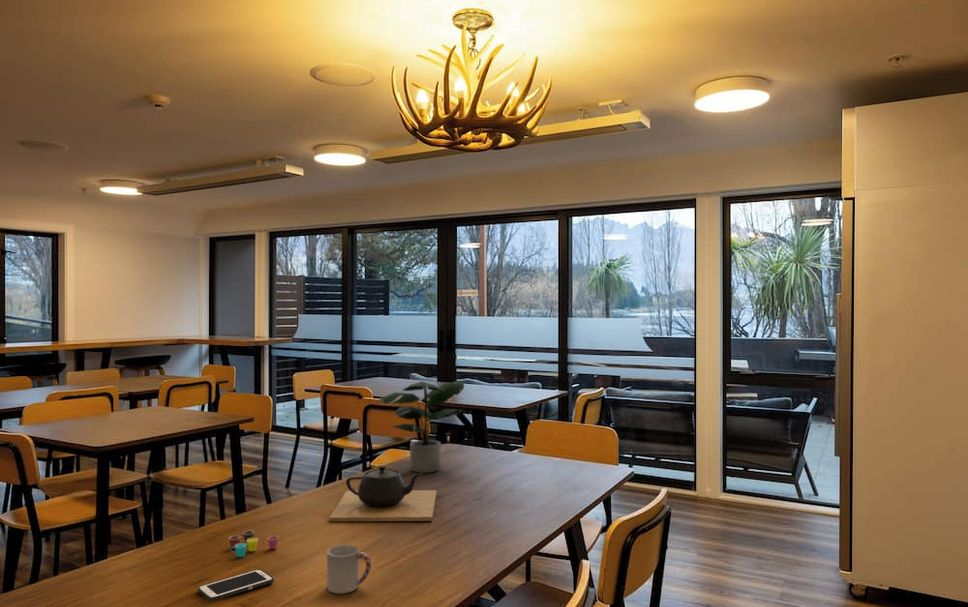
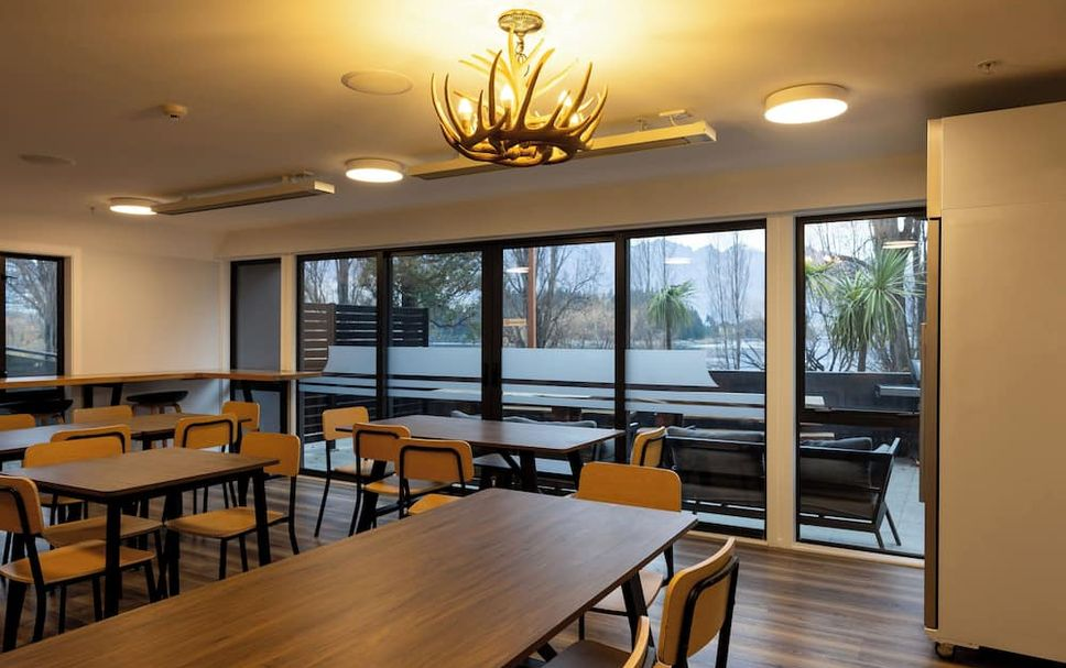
- cup [326,544,372,594]
- teapot [328,464,438,522]
- cell phone [197,568,275,602]
- potted plant [377,380,465,474]
- cup [228,530,280,558]
